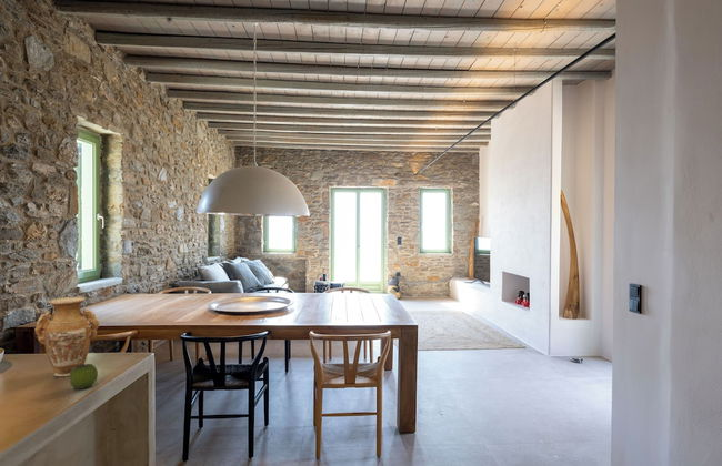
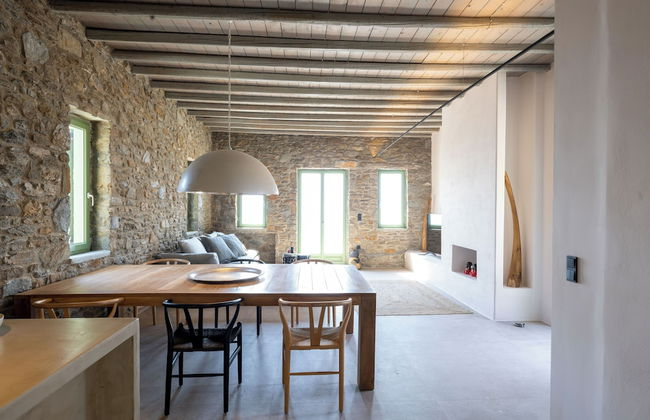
- apple [68,363,99,391]
- vase [34,296,100,377]
